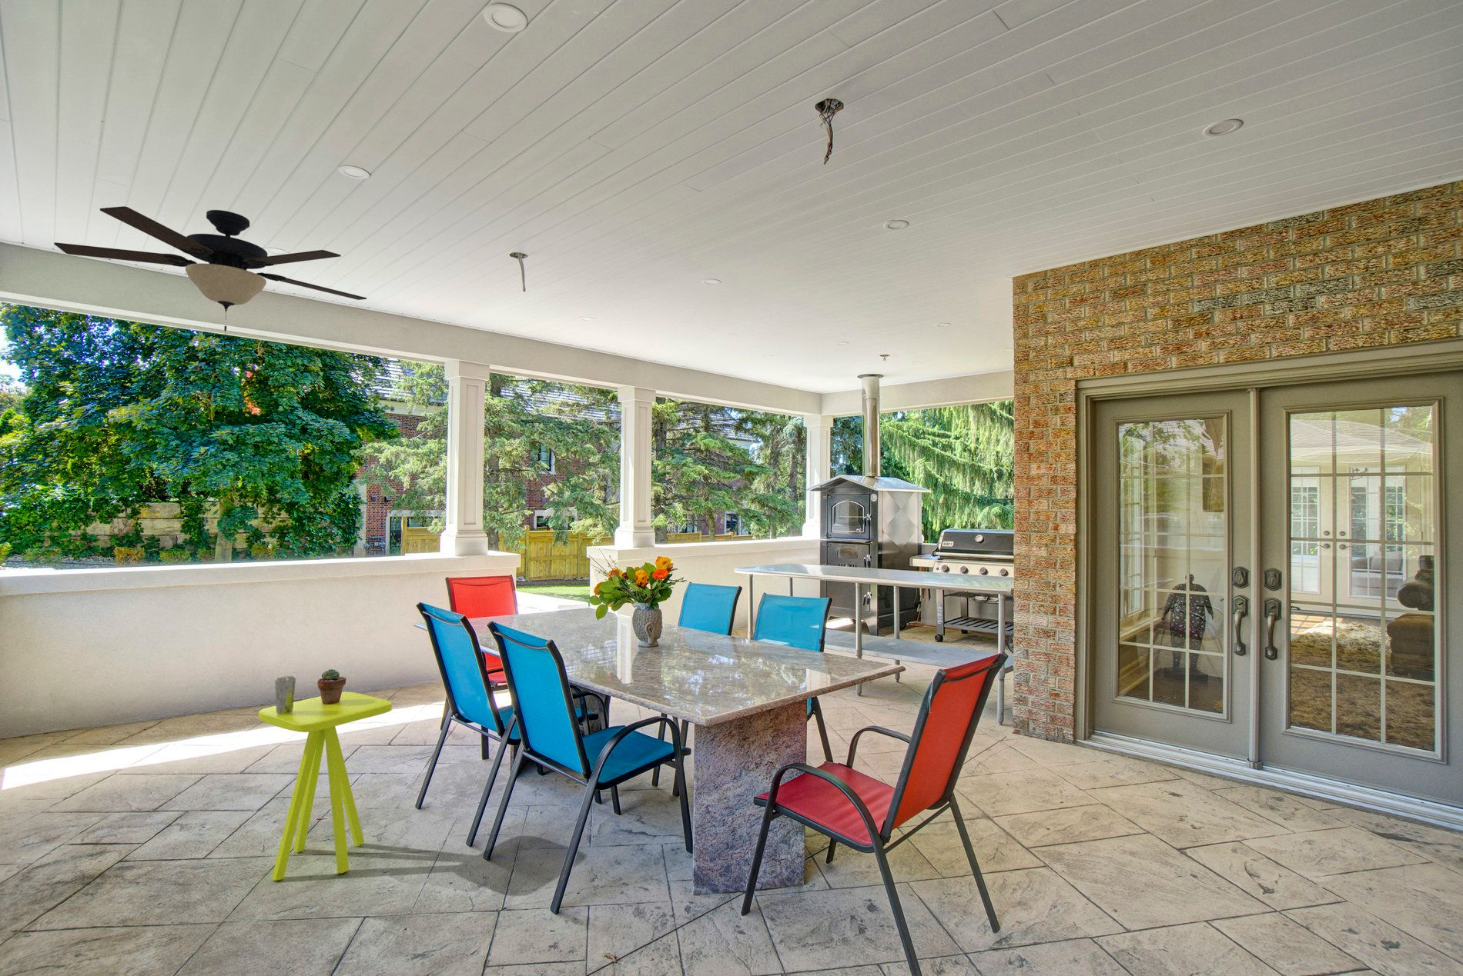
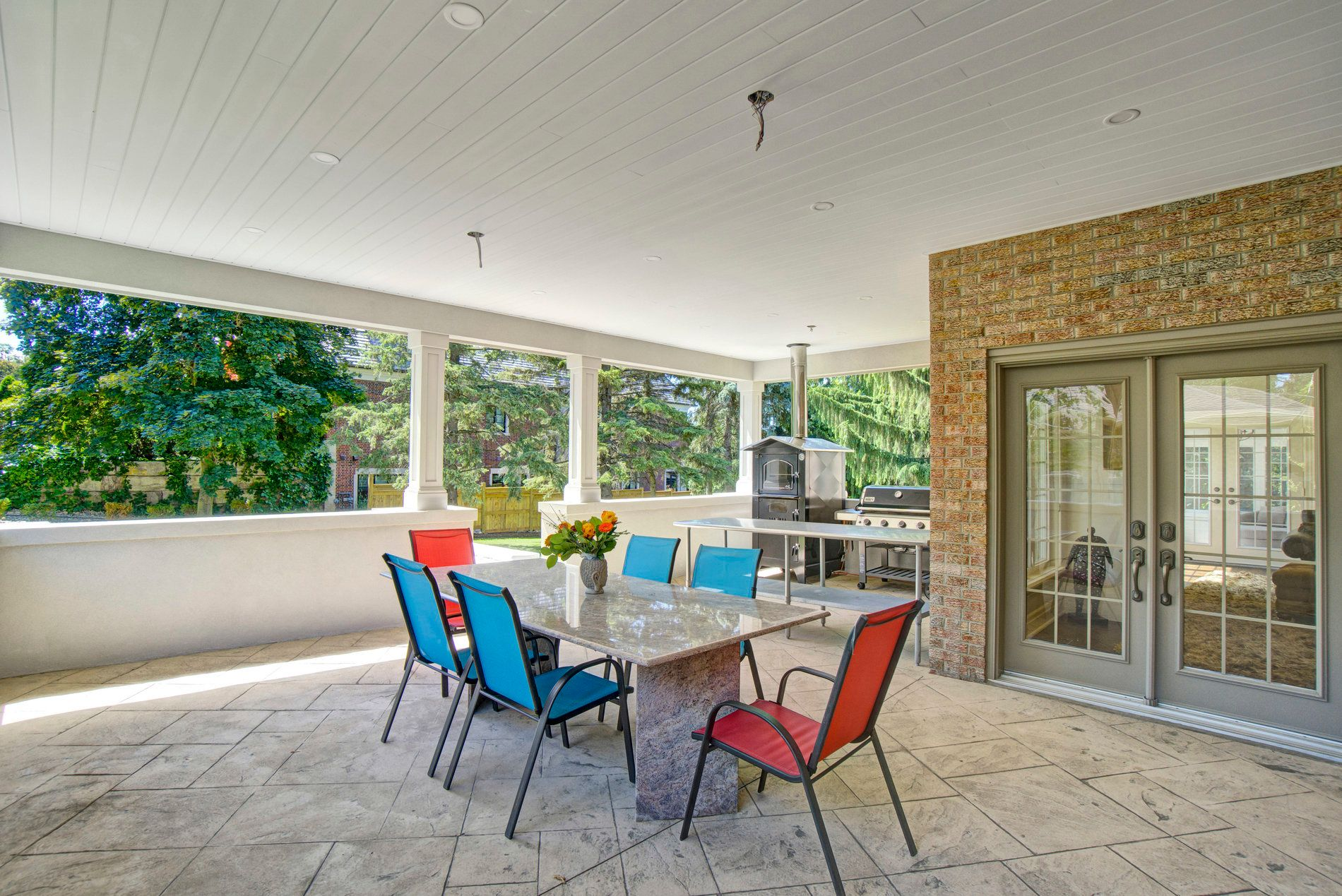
- side table [258,692,392,881]
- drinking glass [274,675,297,715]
- ceiling fan [53,206,367,350]
- potted succulent [316,669,348,705]
